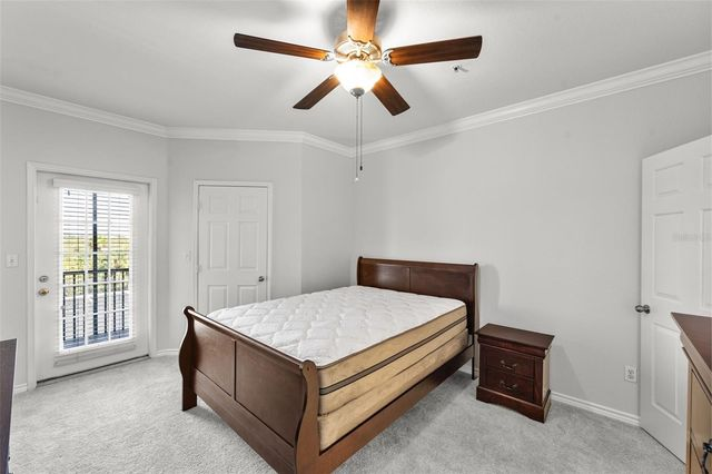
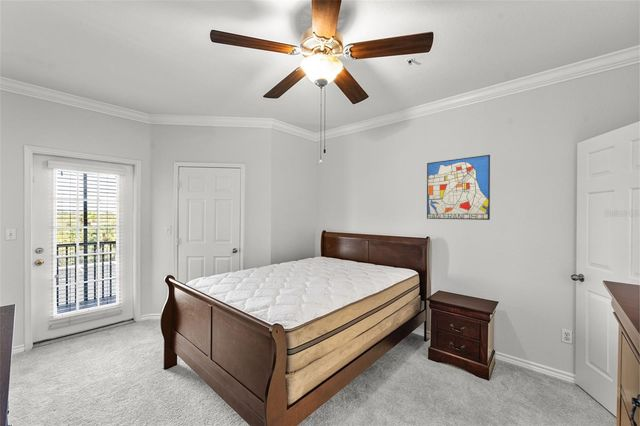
+ wall art [426,154,491,221]
